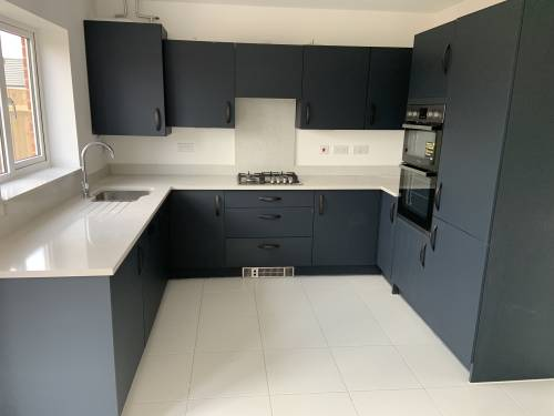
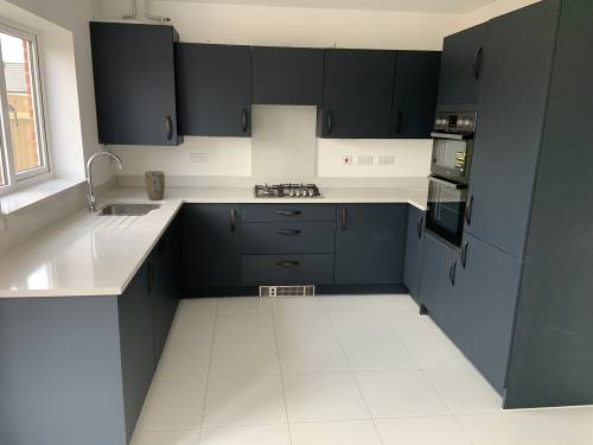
+ plant pot [144,170,166,201]
